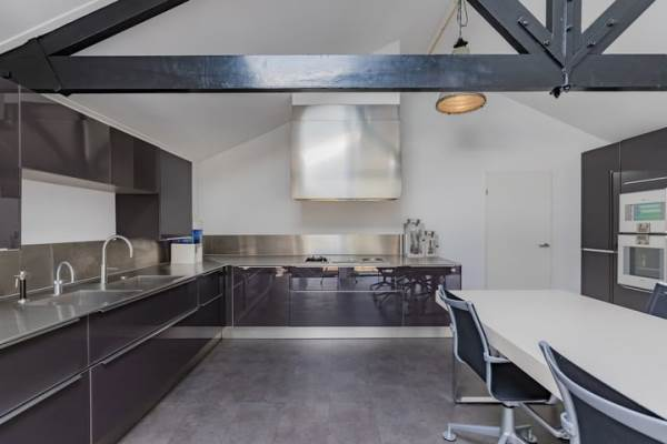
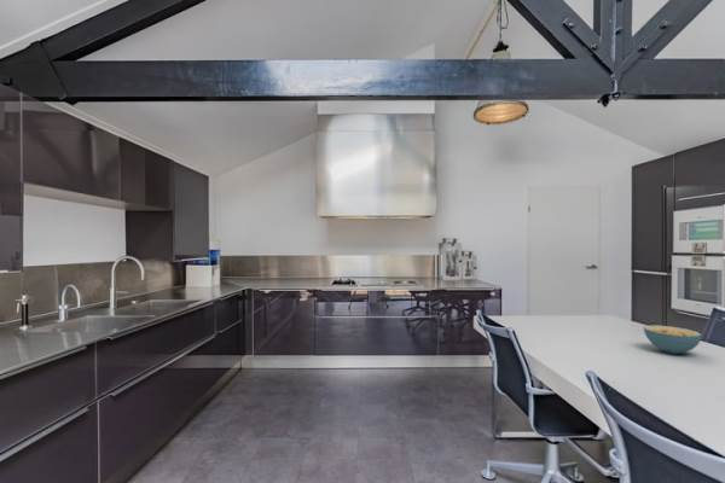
+ cereal bowl [643,325,703,355]
